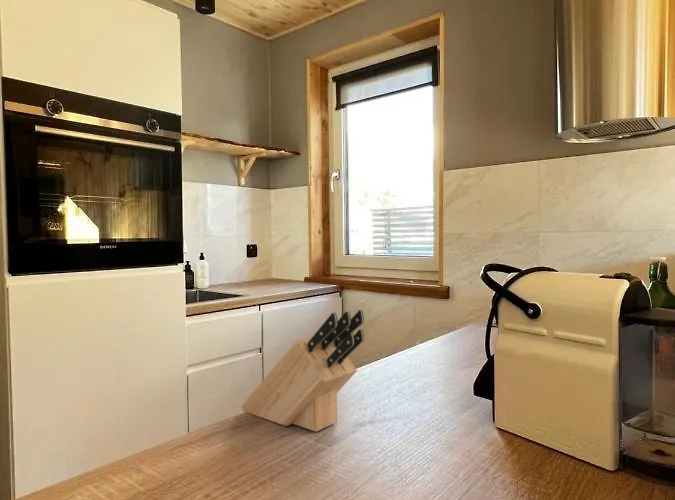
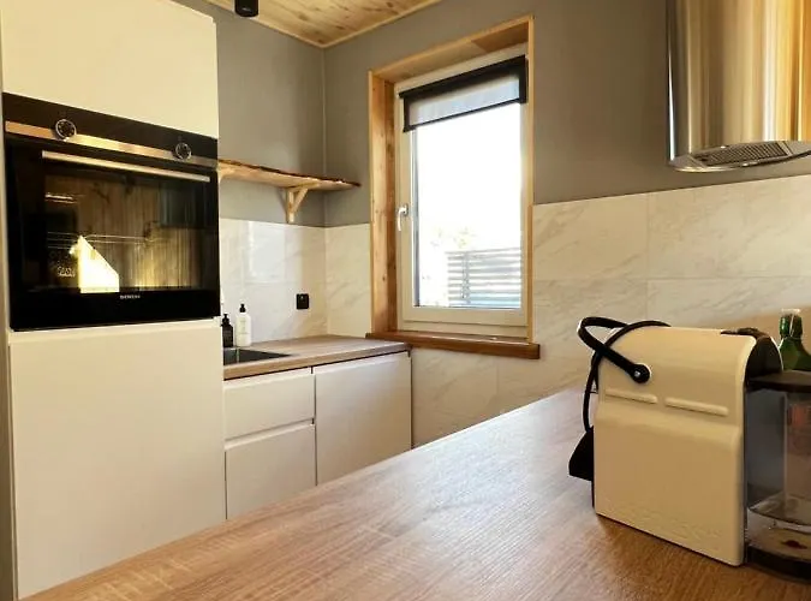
- knife block [240,309,365,433]
